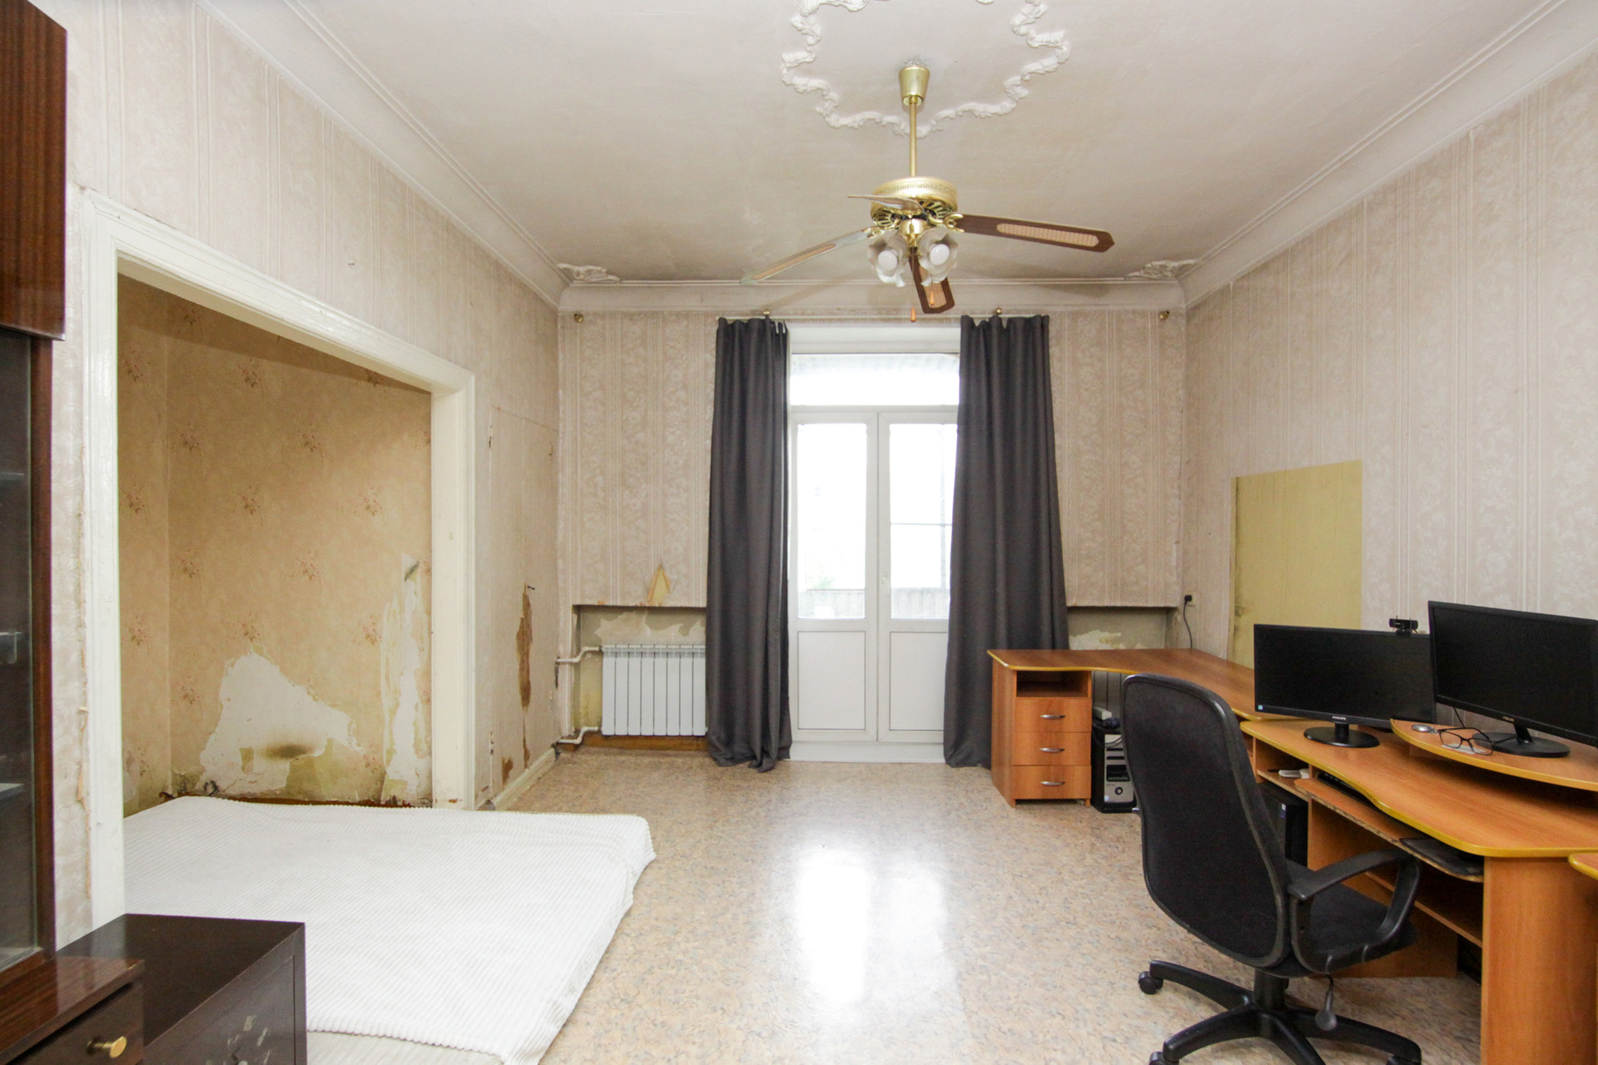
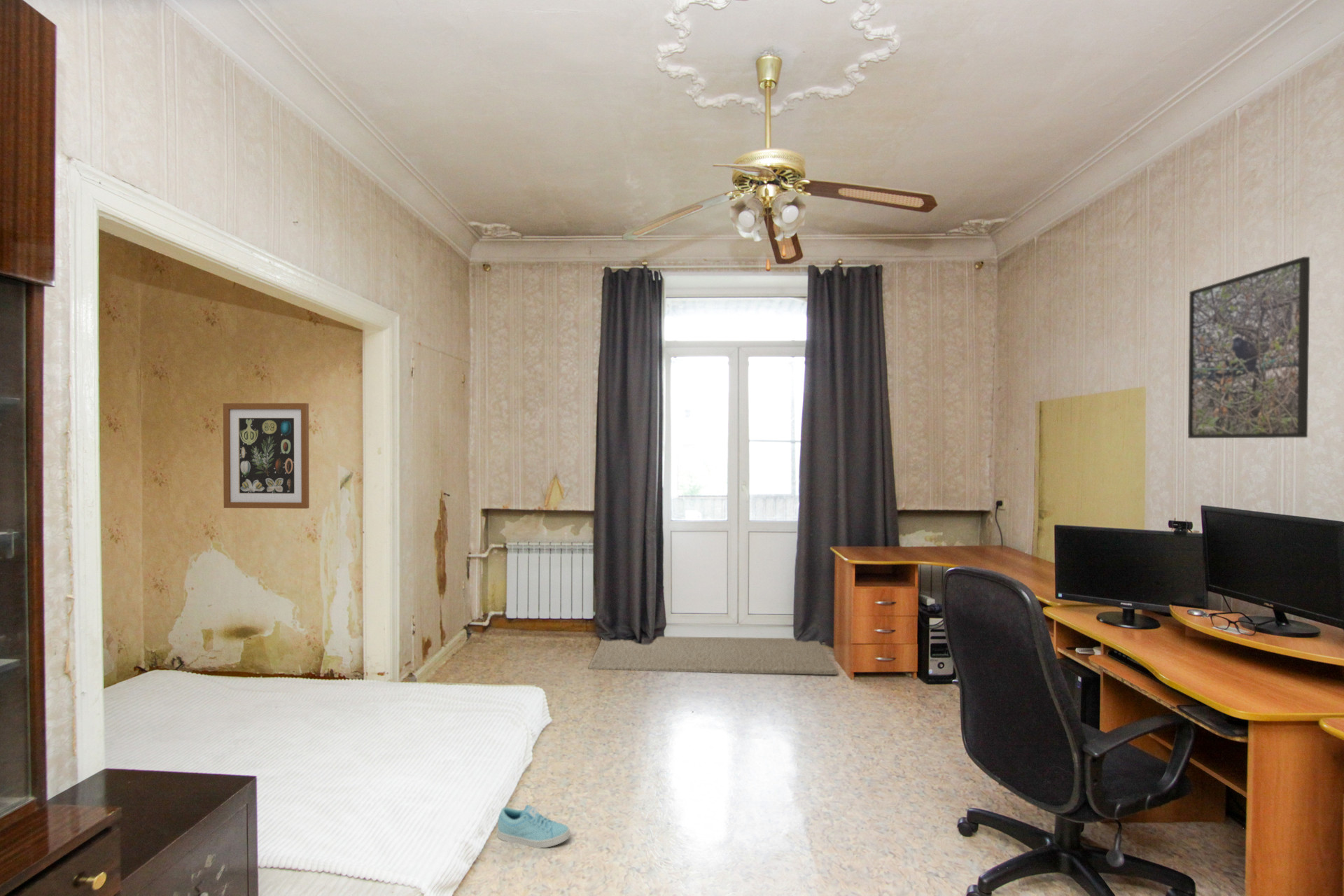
+ wall art [223,402,310,510]
+ sneaker [496,804,571,849]
+ rug [588,636,839,675]
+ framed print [1187,256,1310,439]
